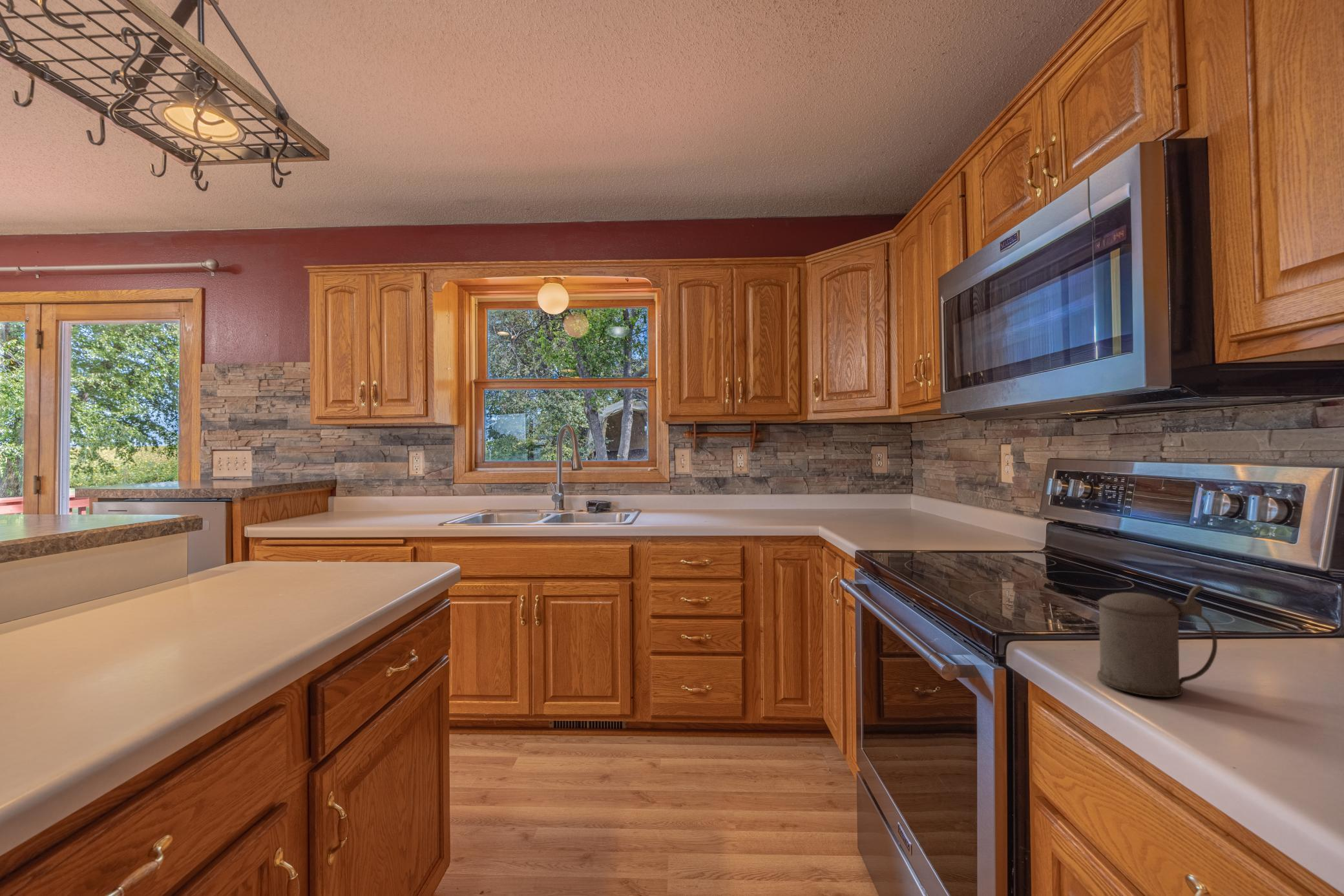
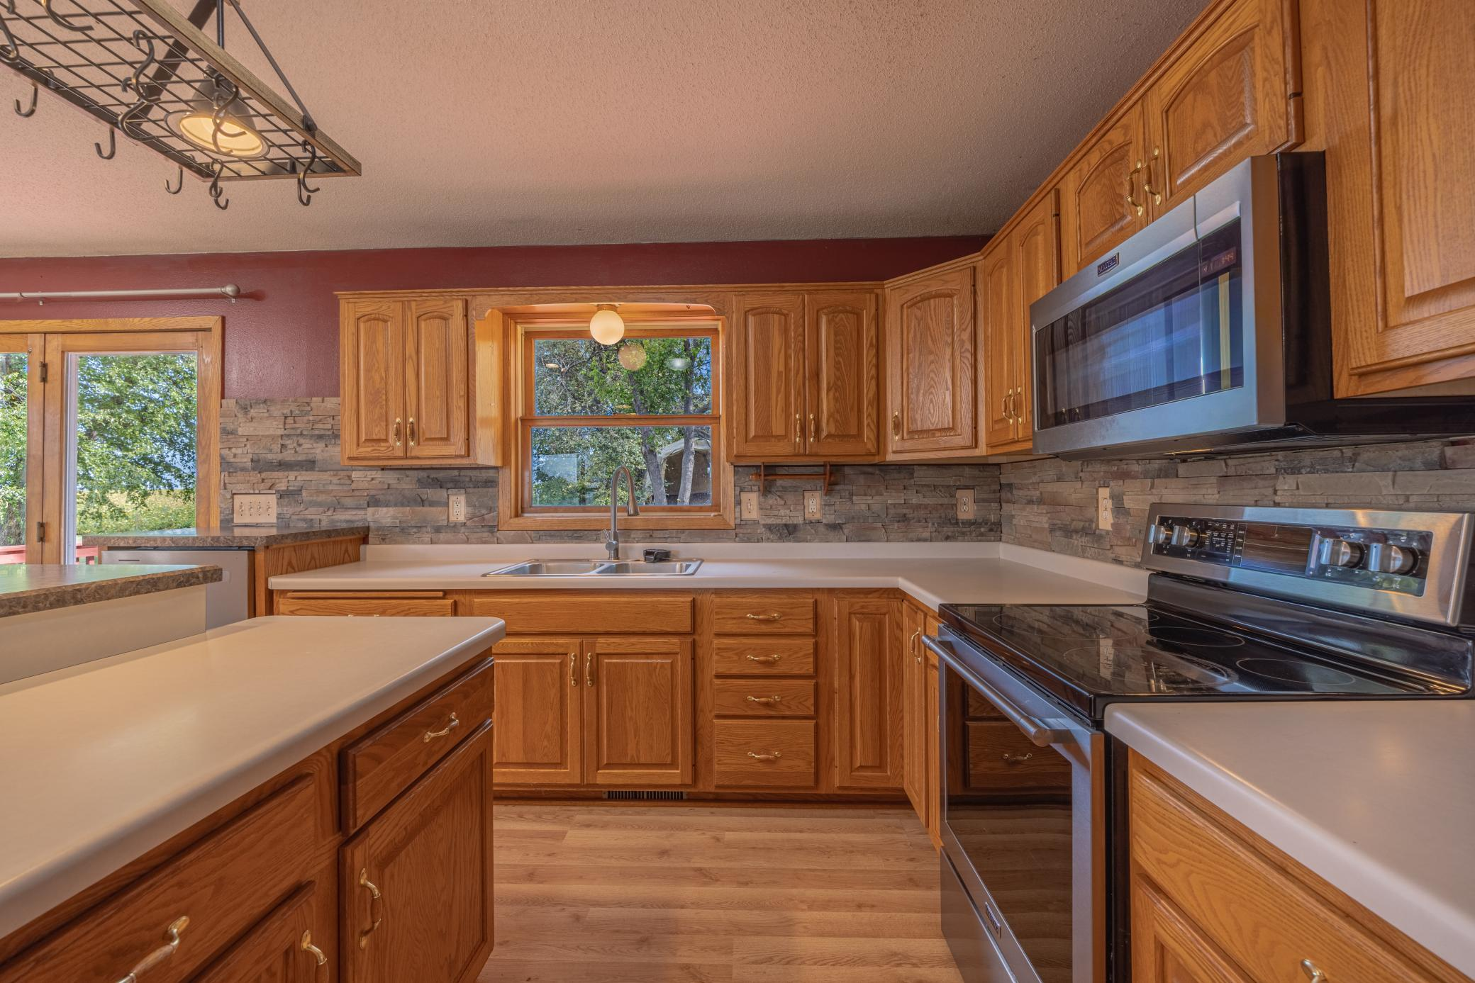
- beer stein [1097,584,1218,698]
